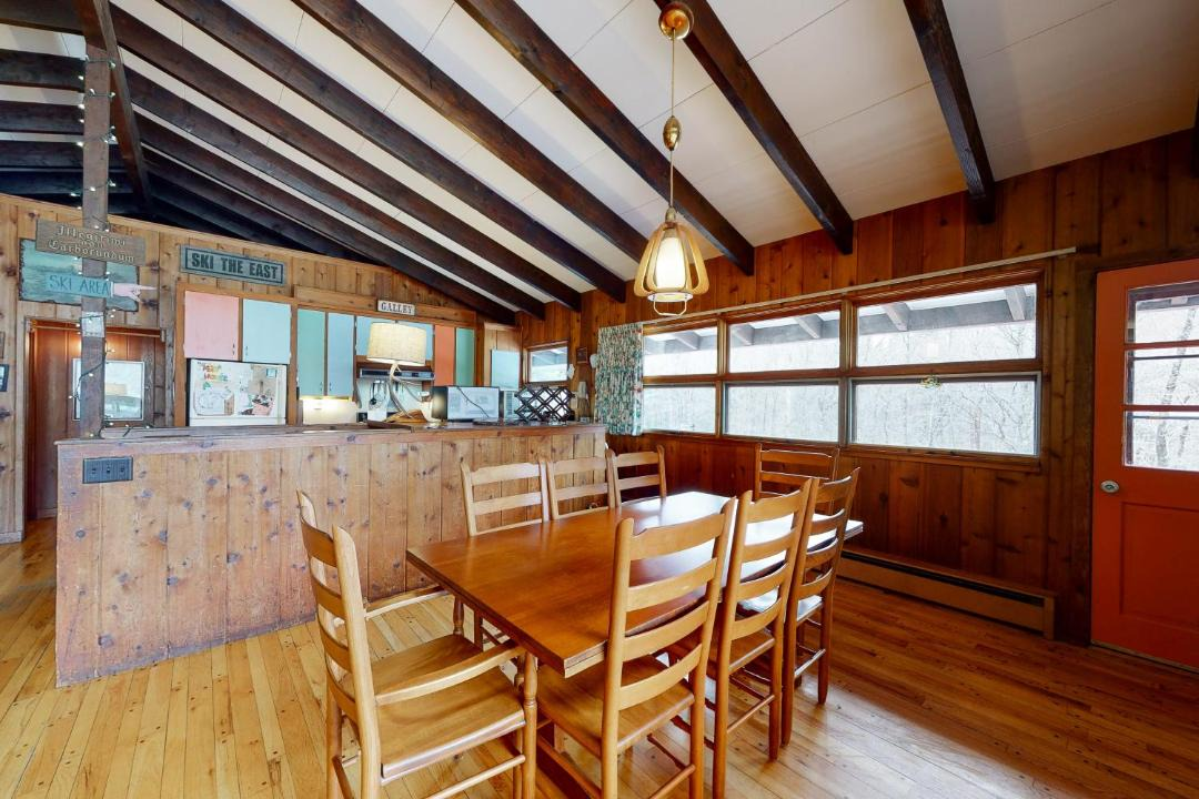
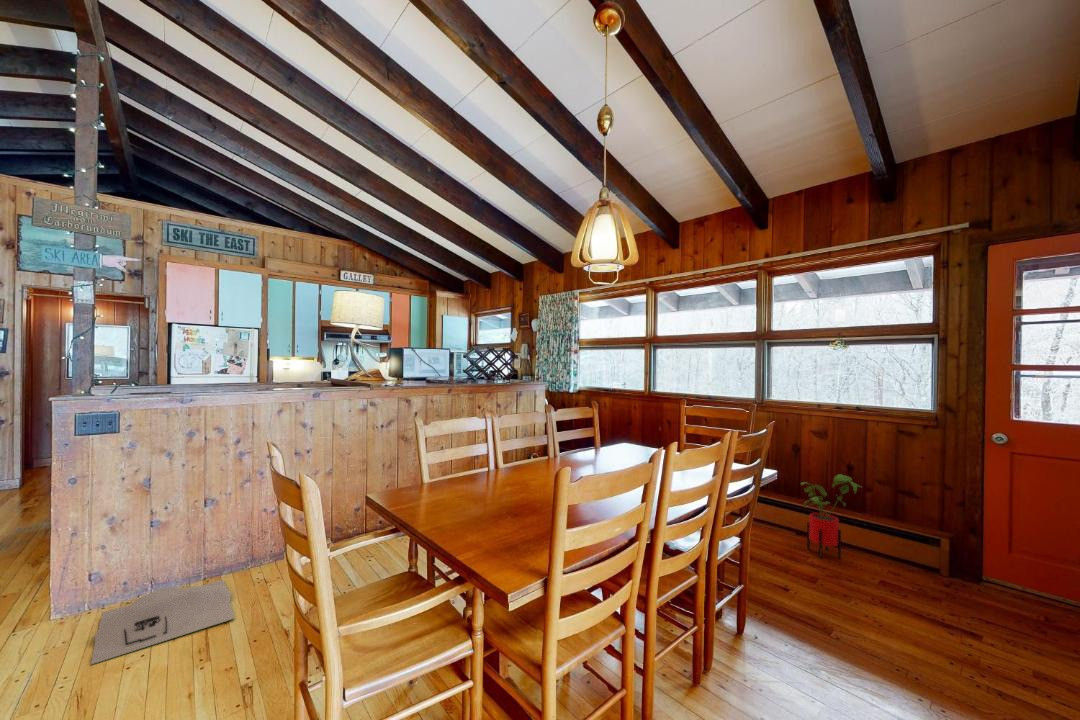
+ bag [89,578,236,666]
+ house plant [800,473,862,560]
